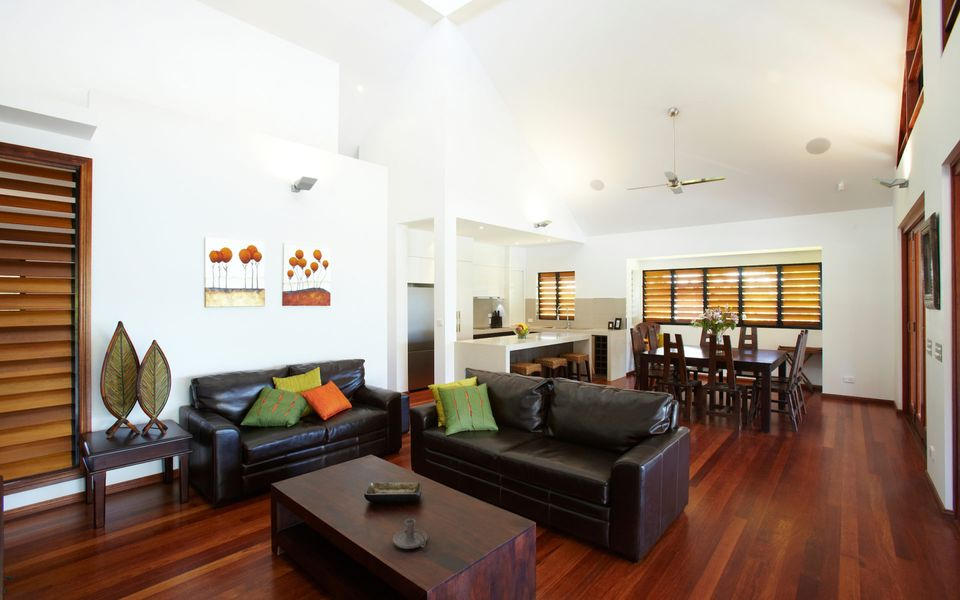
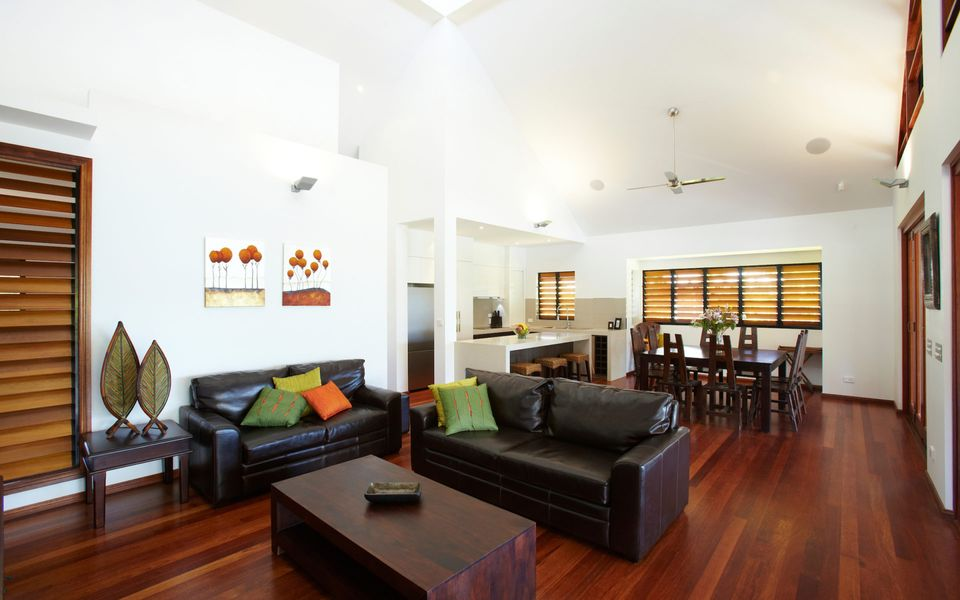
- candle holder [392,518,428,550]
